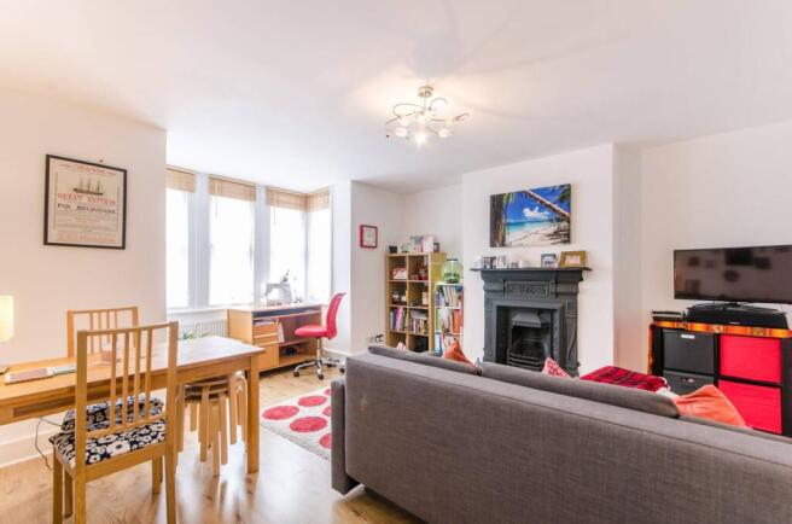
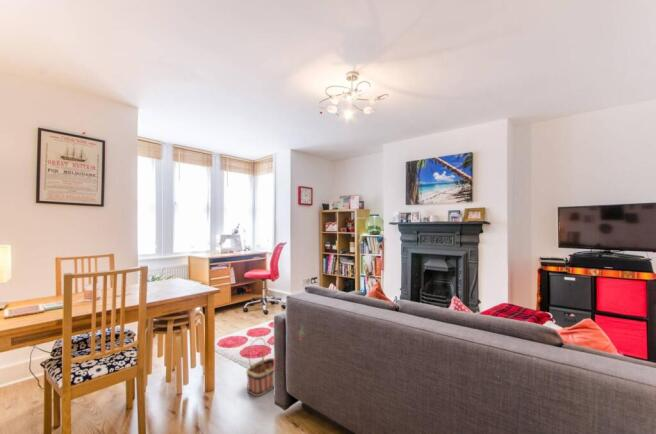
+ basket [245,337,275,397]
